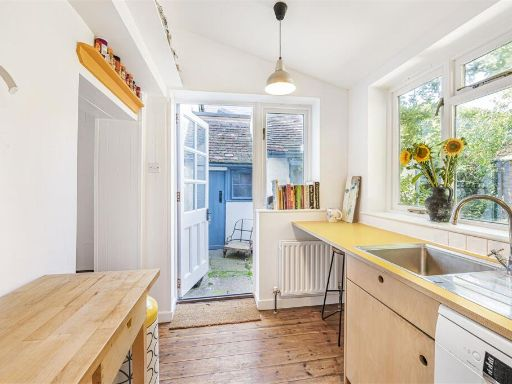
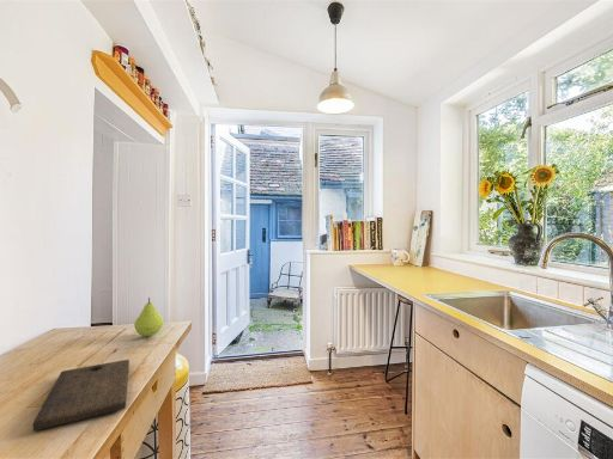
+ fruit [133,296,164,337]
+ cutting board [32,359,131,432]
